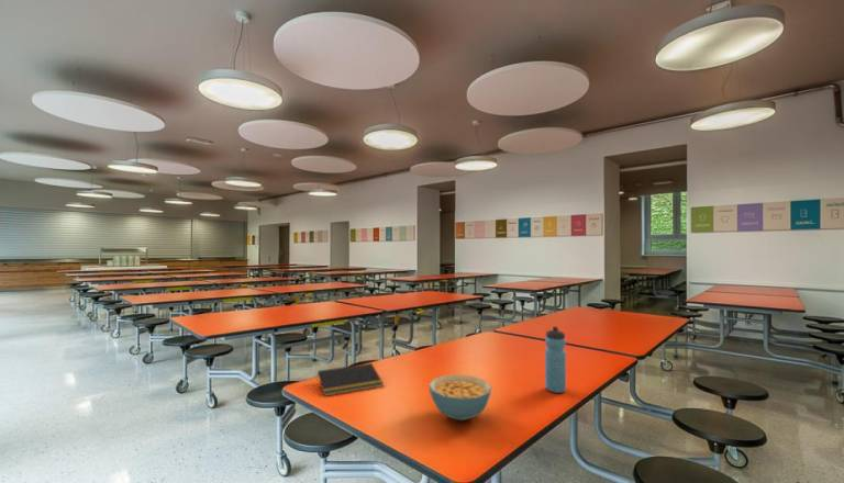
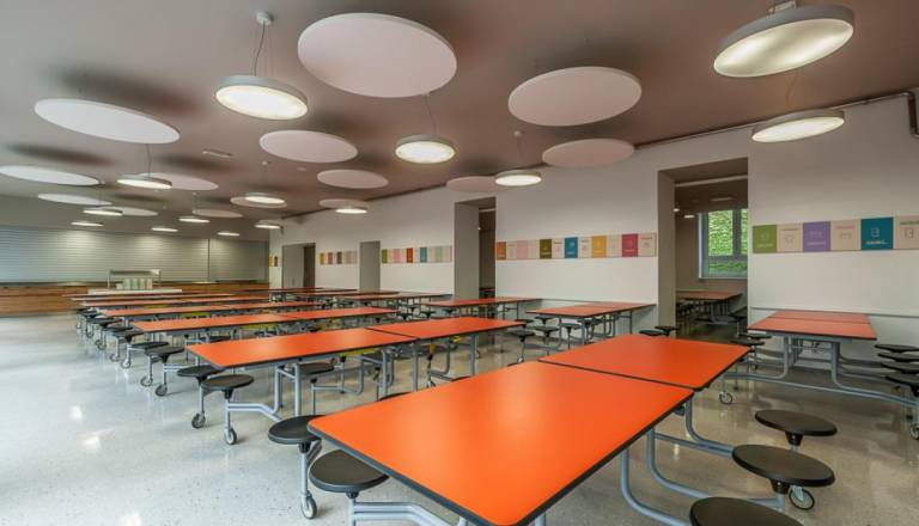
- notepad [315,362,385,397]
- water bottle [544,325,567,394]
- cereal bowl [427,373,492,422]
